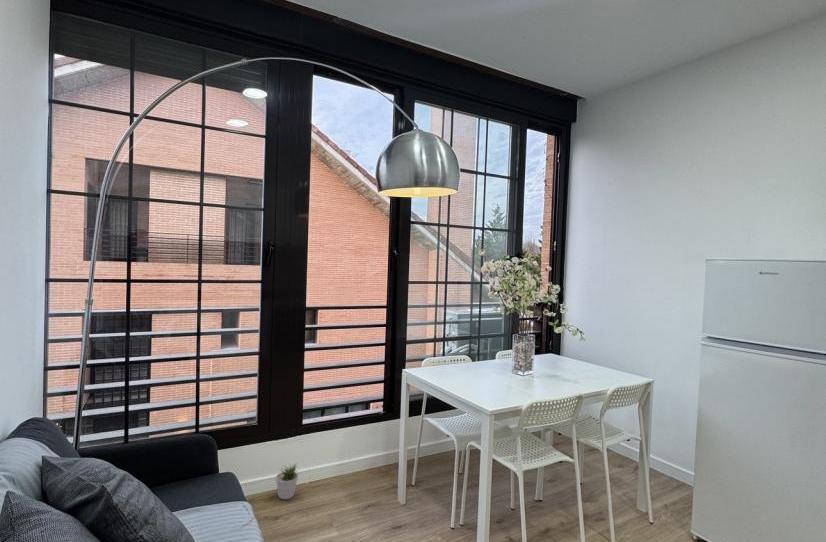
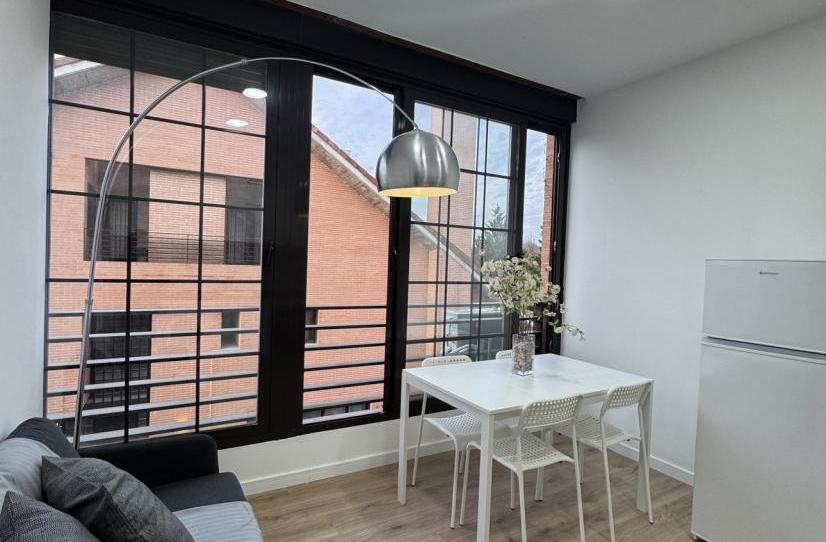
- potted plant [275,462,299,500]
